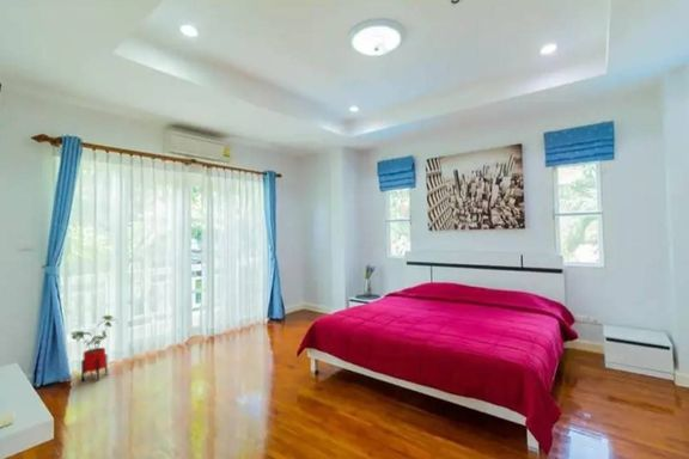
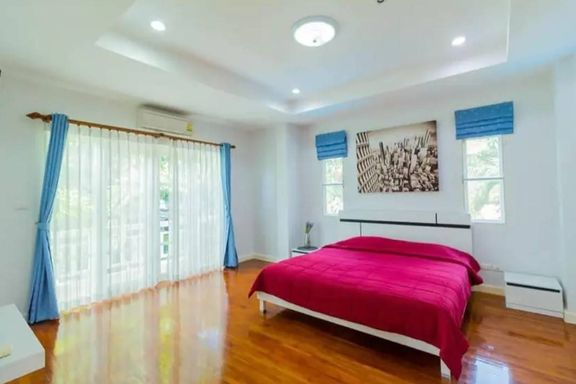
- house plant [71,314,118,382]
